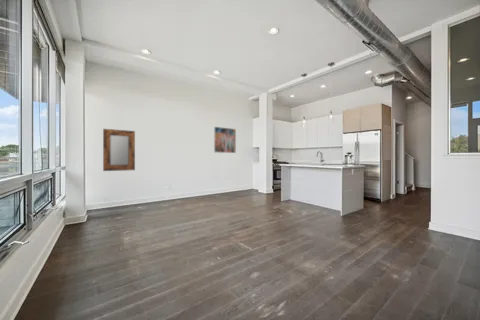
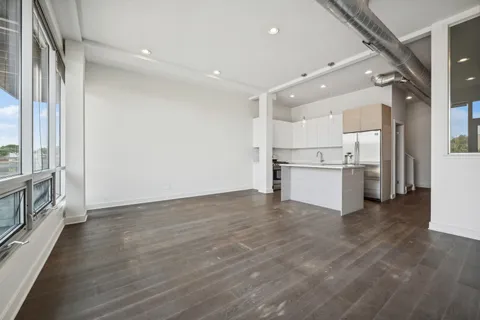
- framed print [213,126,237,154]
- home mirror [102,128,136,172]
